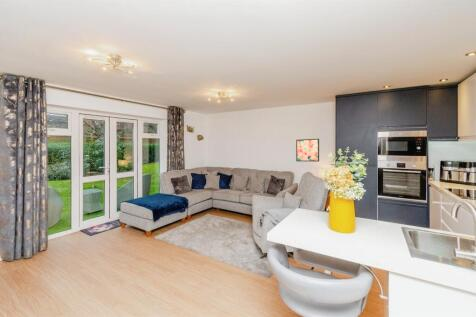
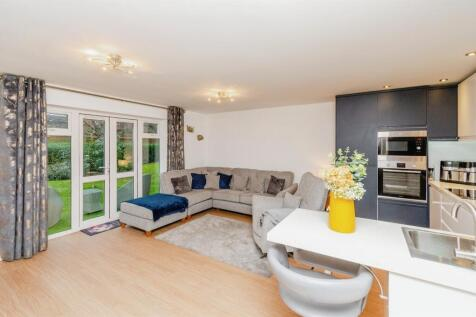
- wall art [295,138,320,163]
